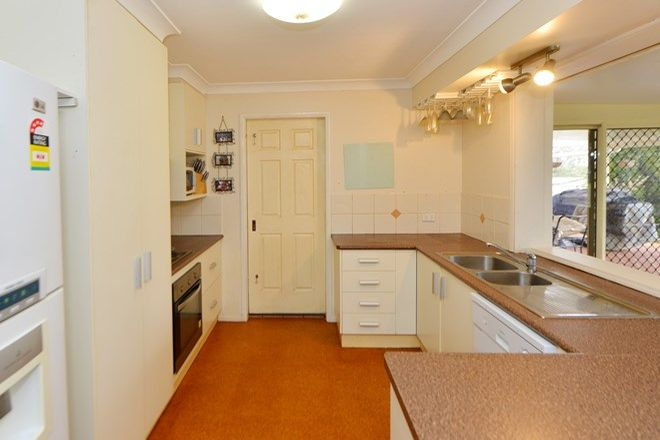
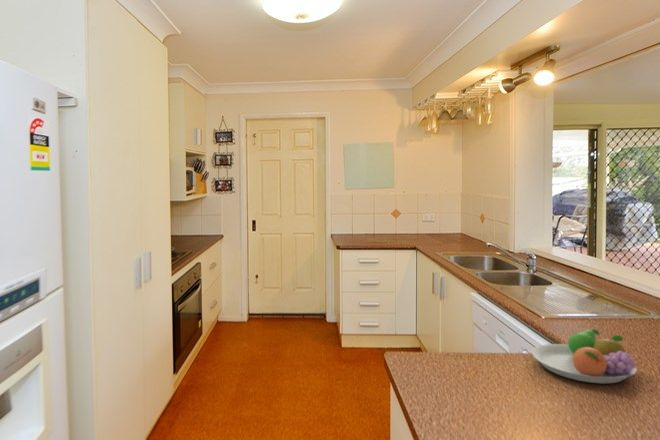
+ fruit bowl [531,328,639,384]
